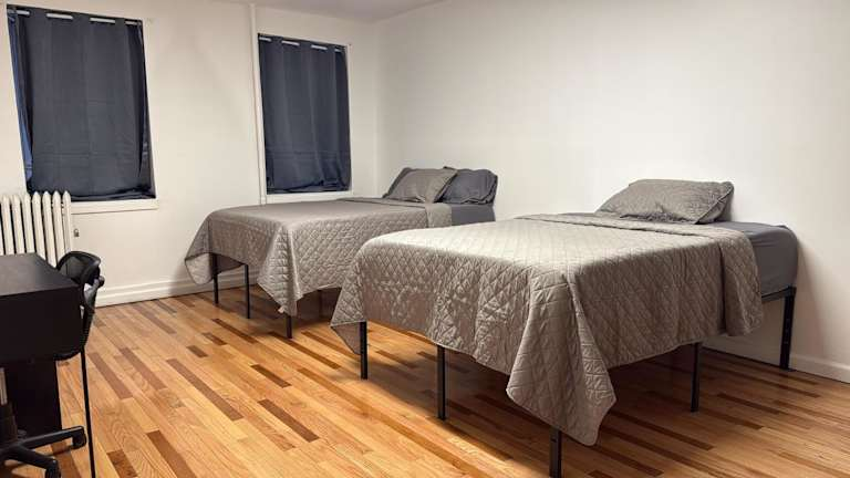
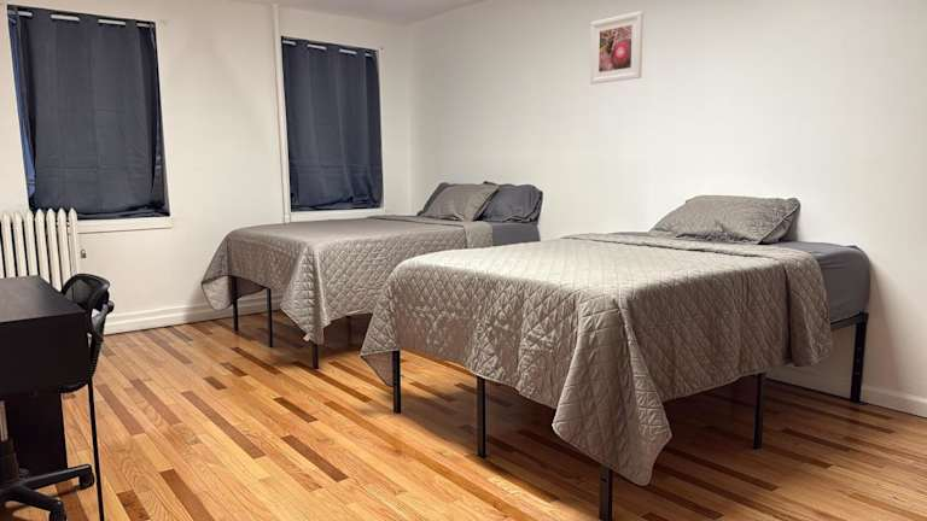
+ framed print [589,11,645,86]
